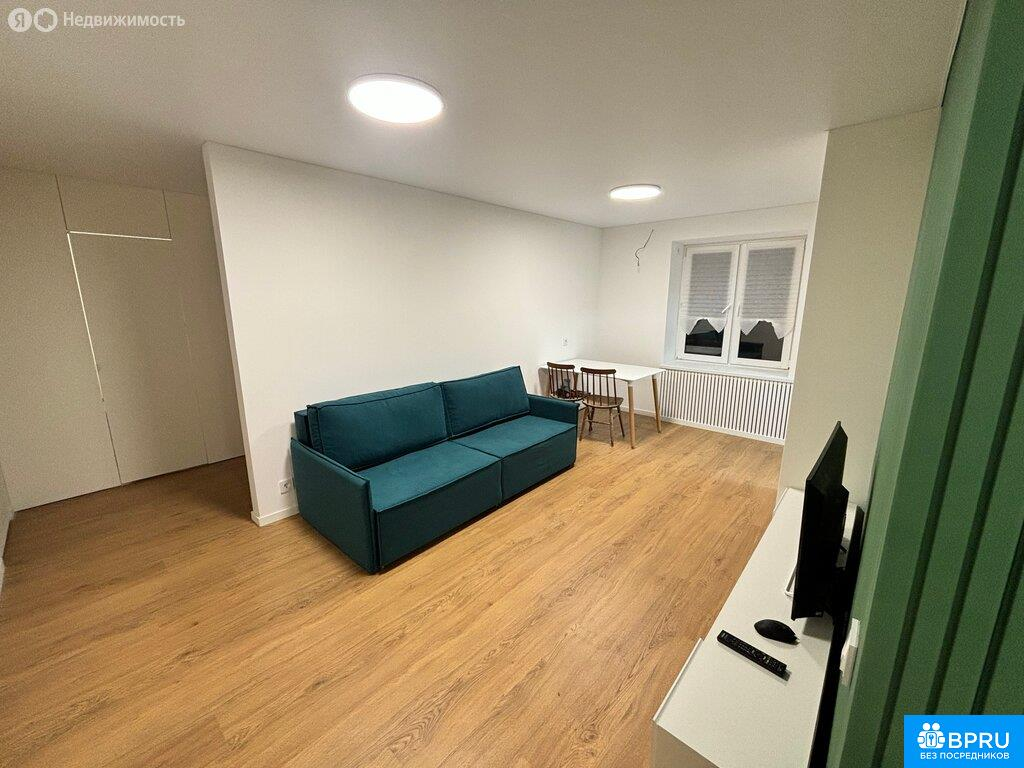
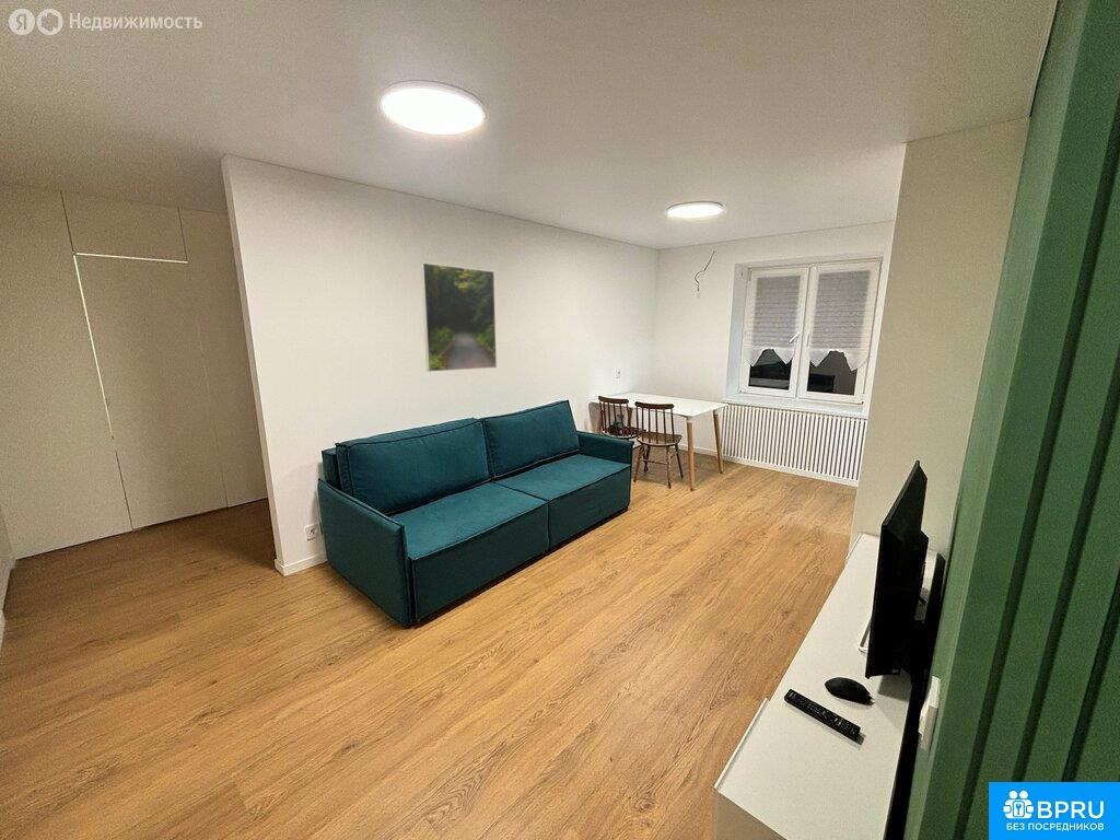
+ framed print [420,261,498,373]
